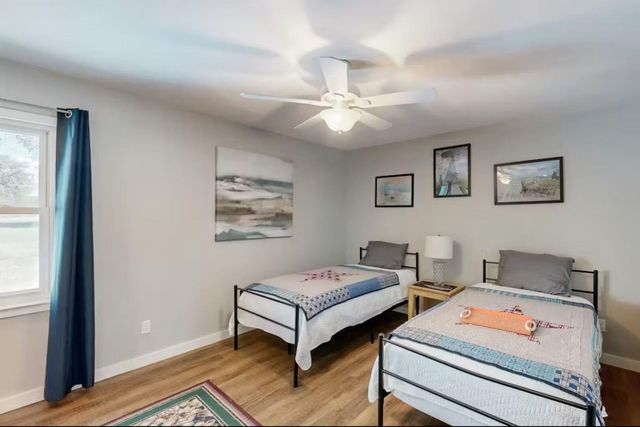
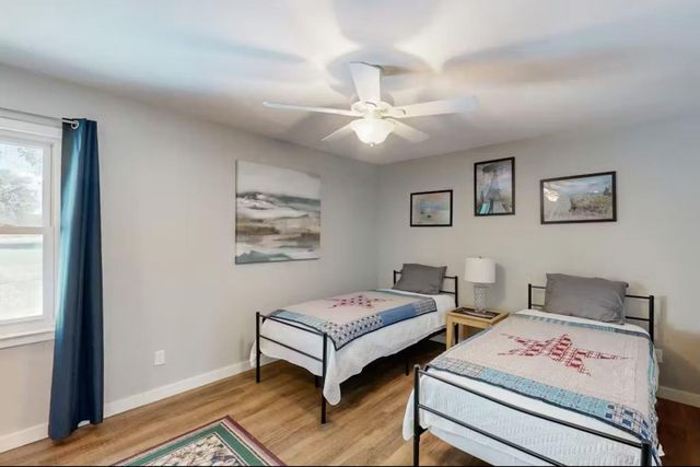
- serving tray [459,306,537,336]
